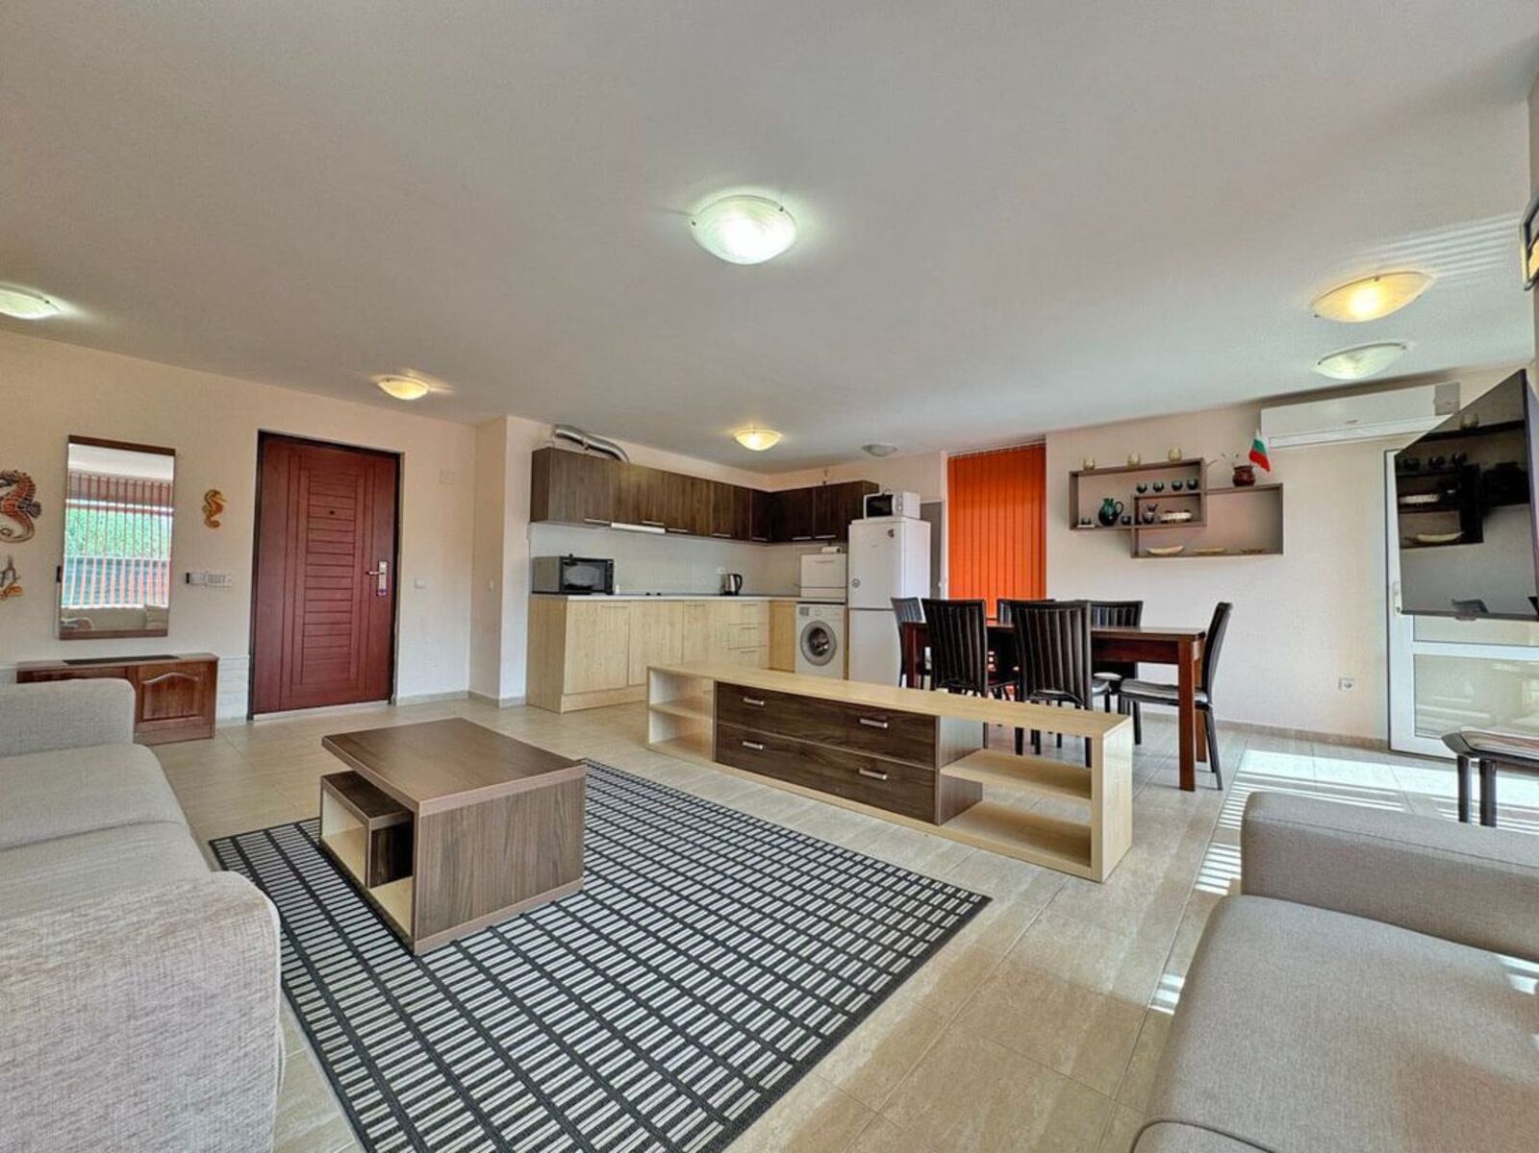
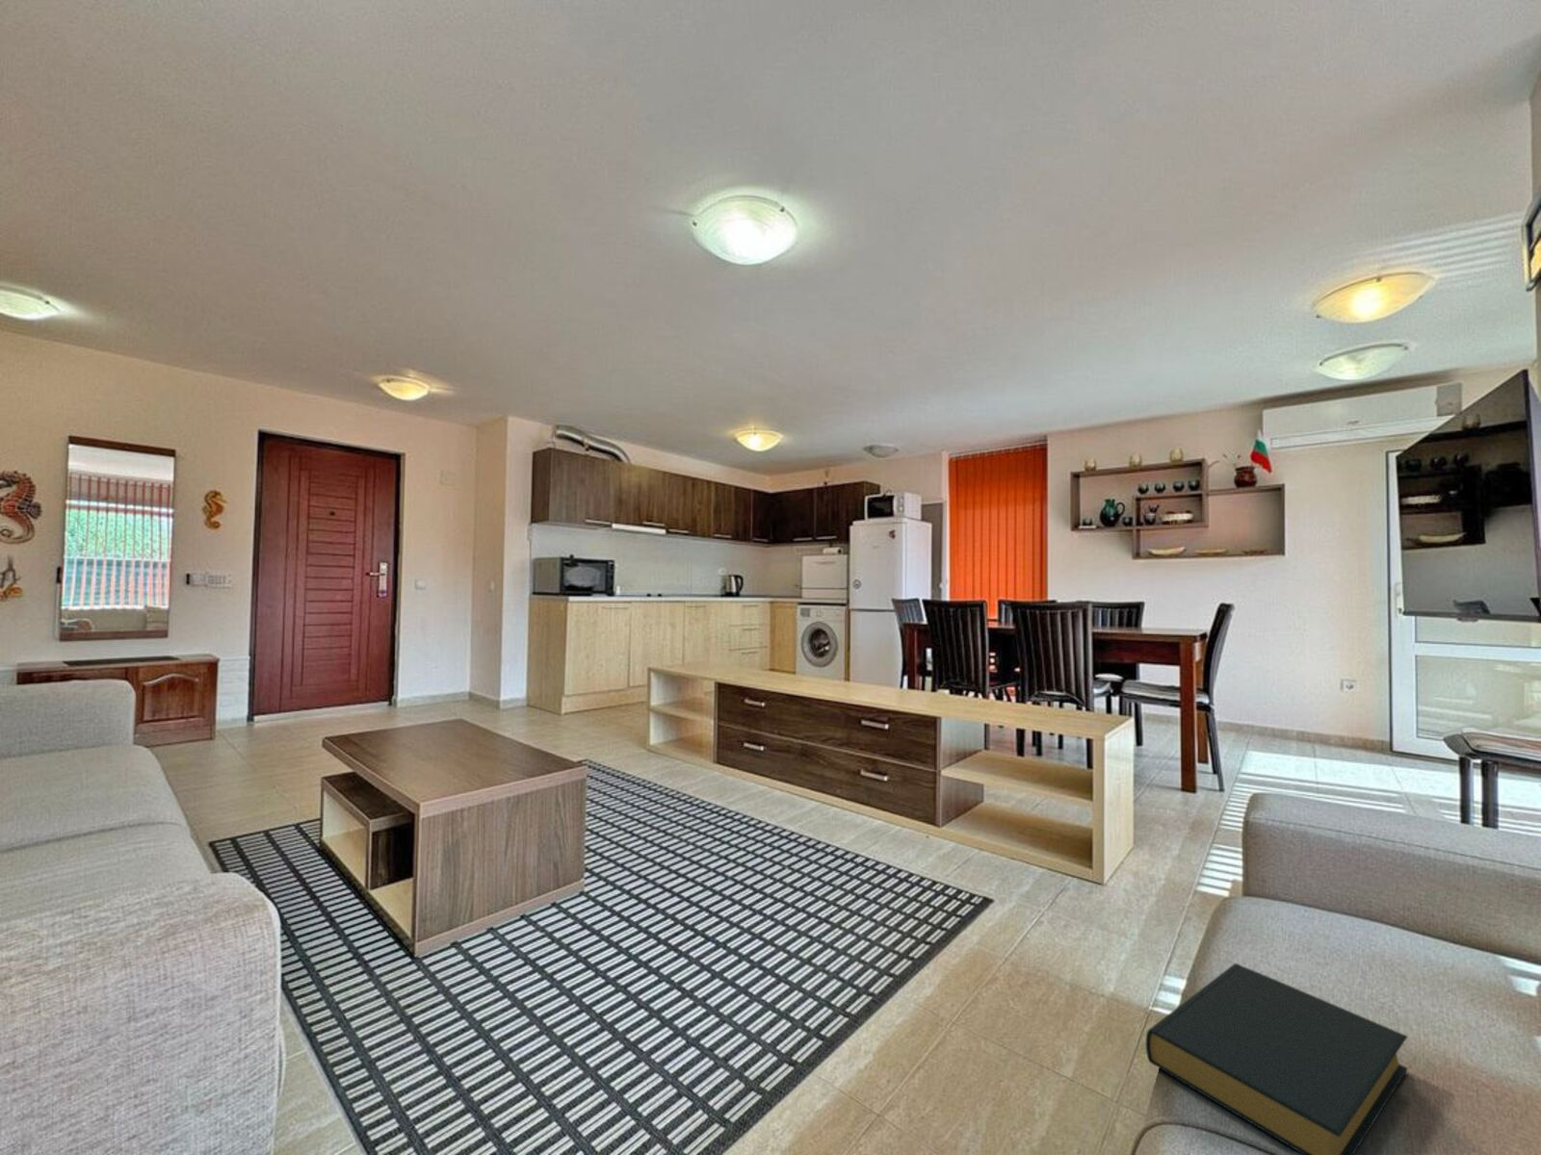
+ hardback book [1145,962,1409,1155]
